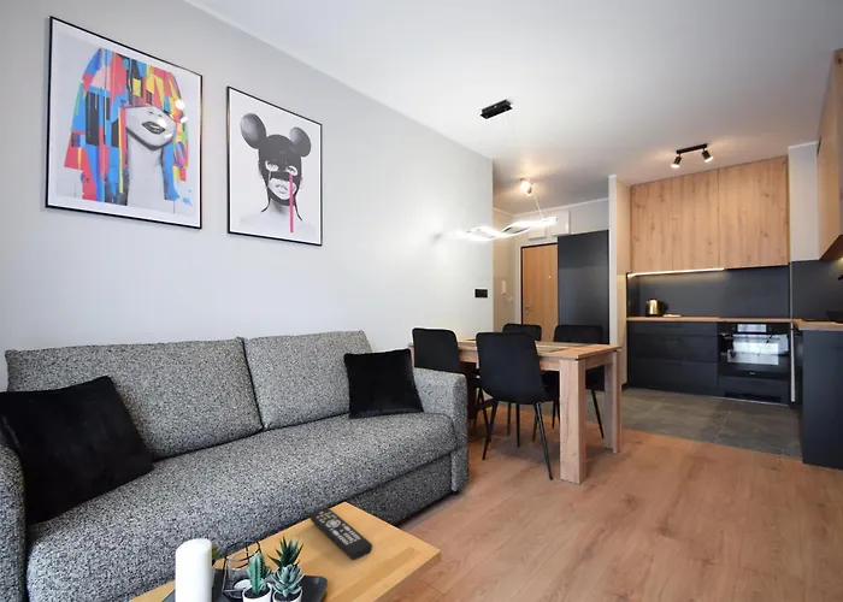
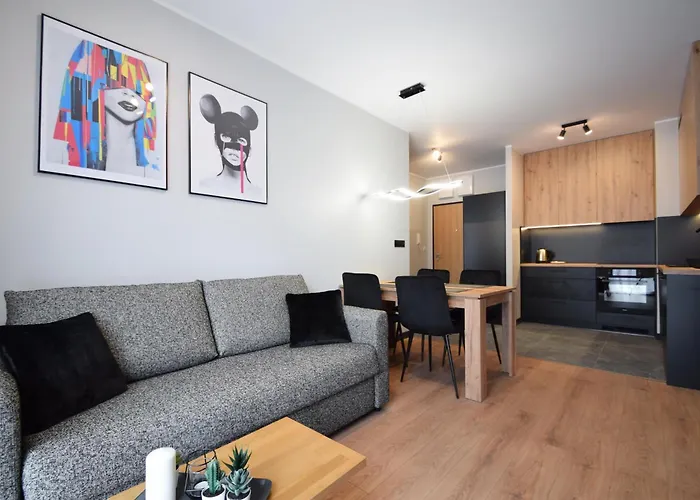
- remote control [308,507,373,561]
